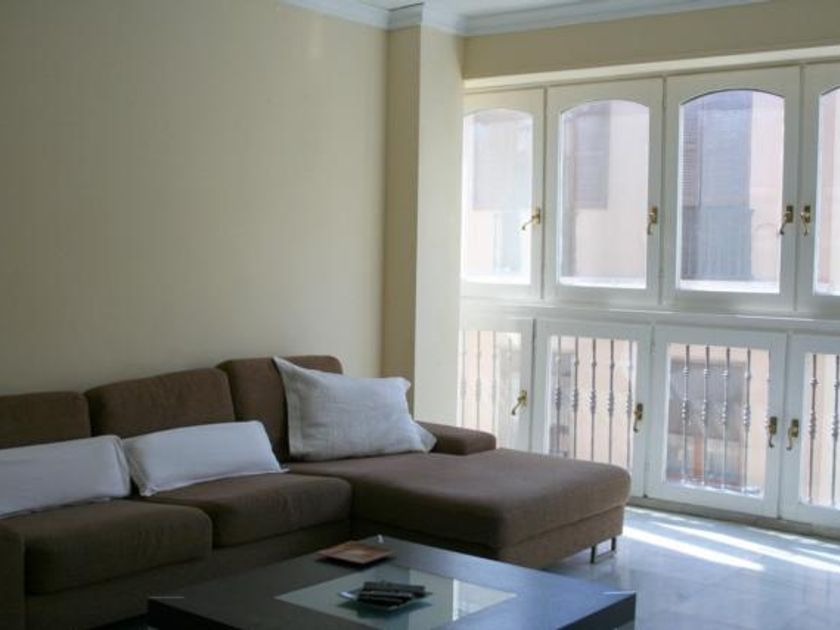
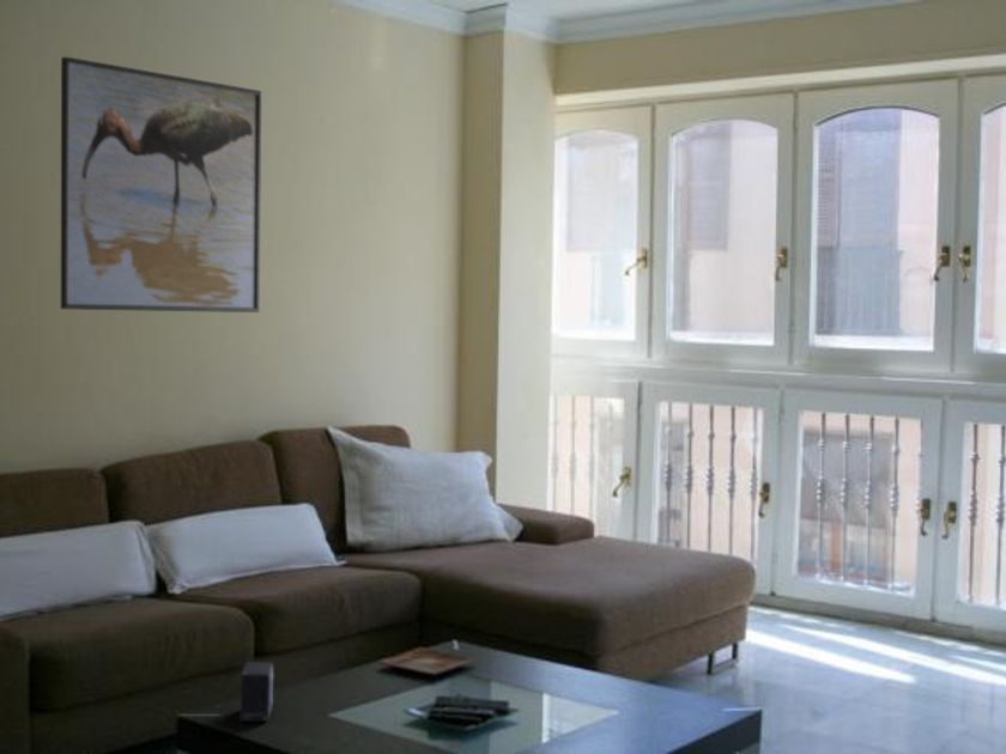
+ small box [238,661,274,723]
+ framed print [60,55,262,314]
